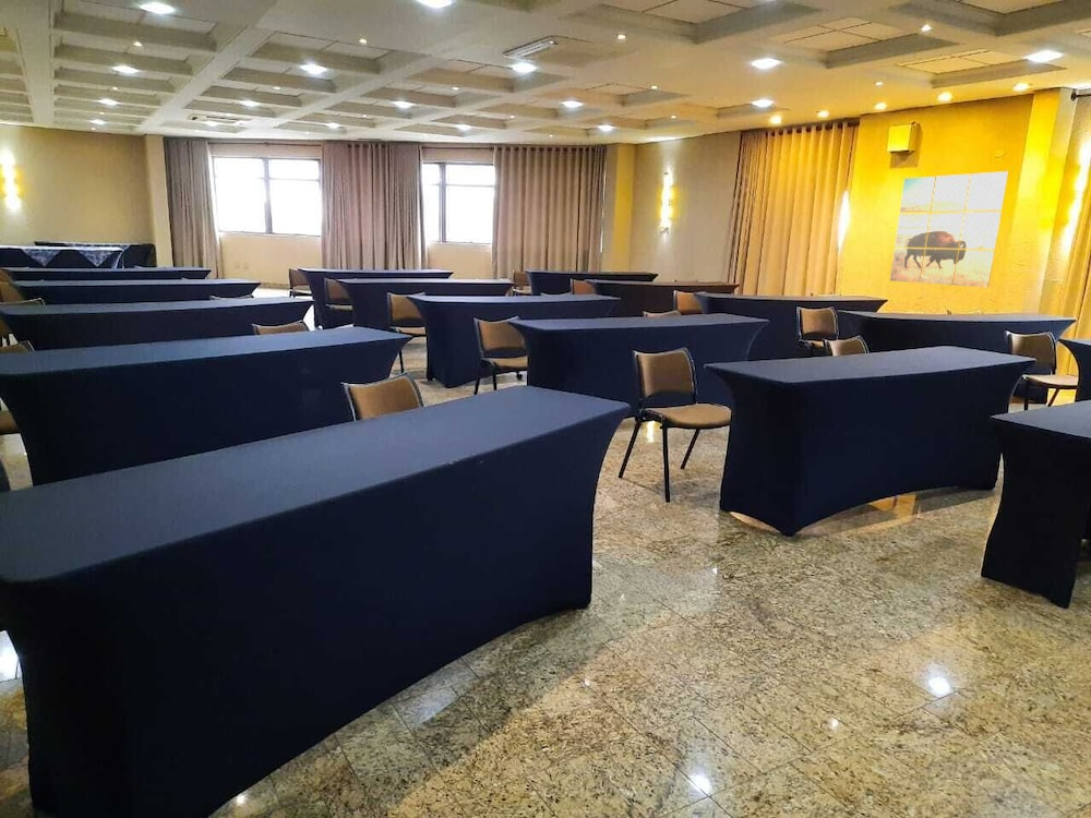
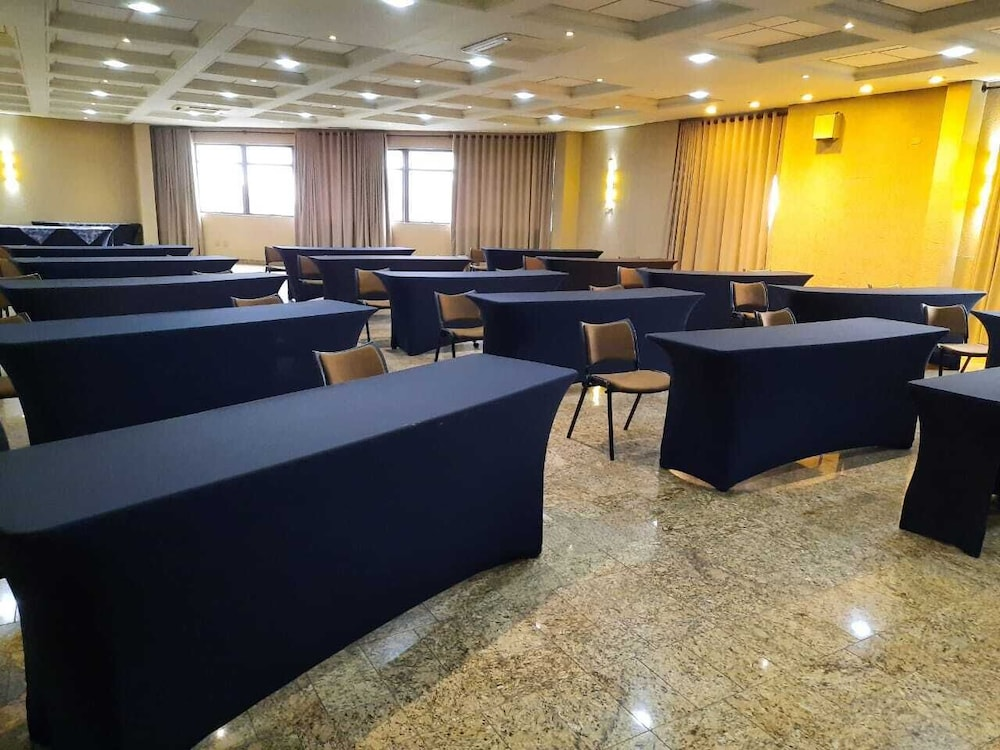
- wall art [889,170,1009,288]
